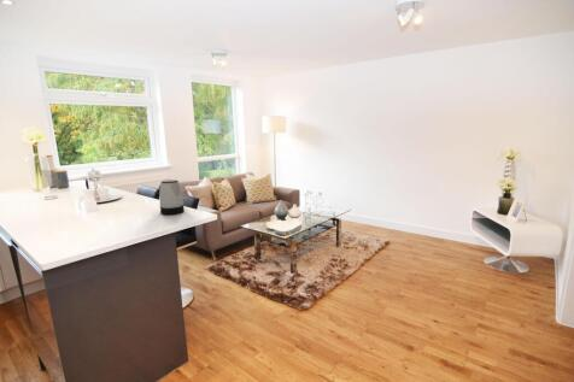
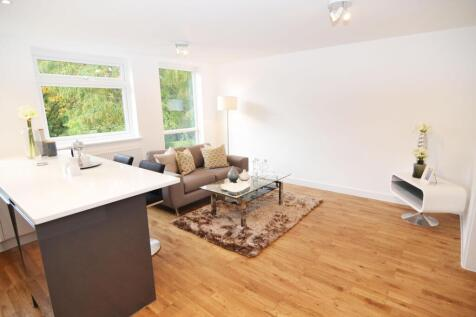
- kettle [158,178,186,216]
